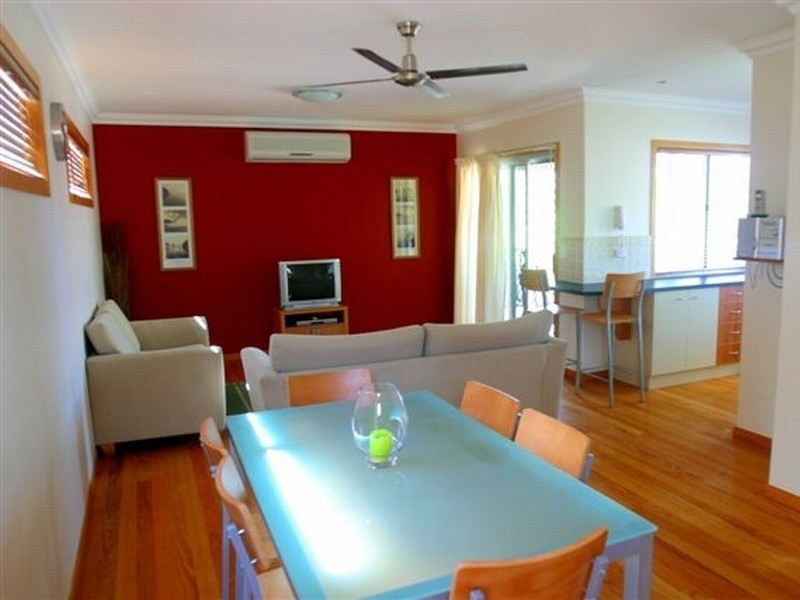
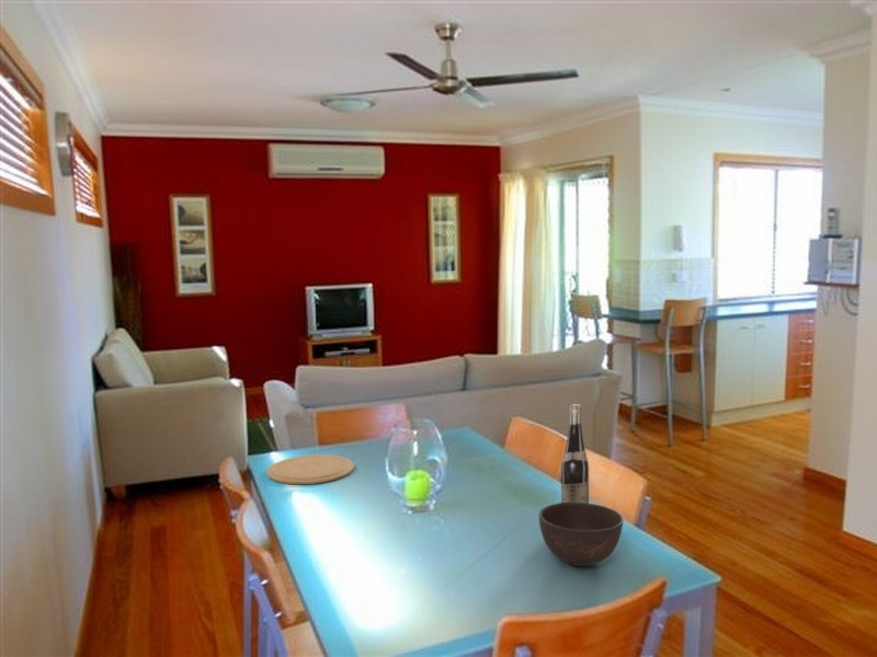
+ bowl [538,502,625,567]
+ plate [265,453,355,485]
+ wine bottle [560,403,590,504]
